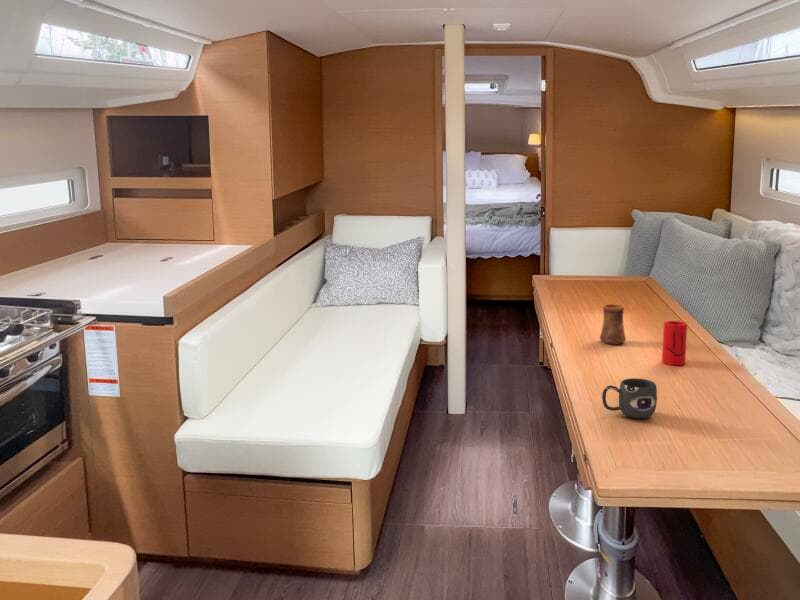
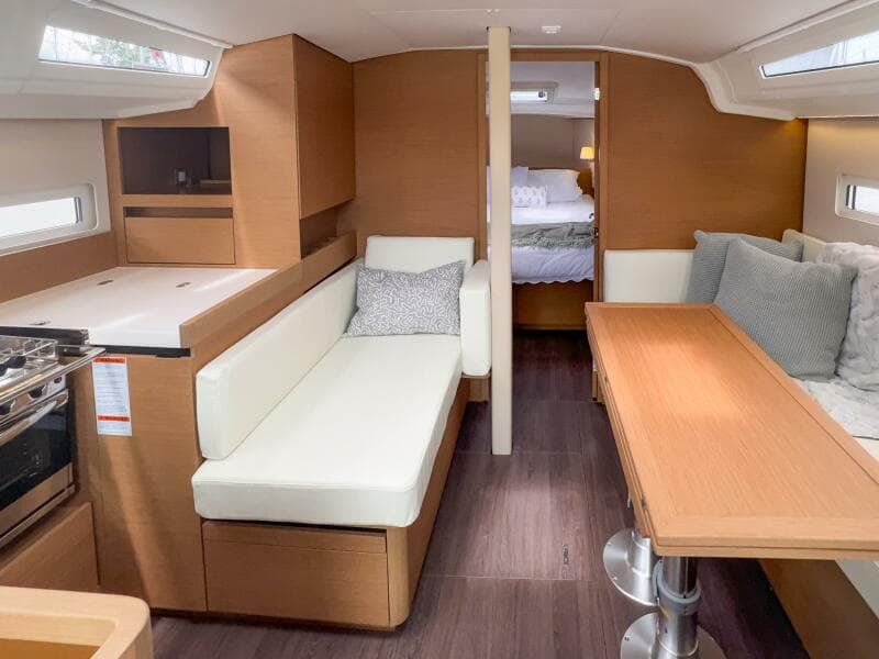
- mug [601,378,658,419]
- cup [599,303,627,346]
- cup [661,320,688,366]
